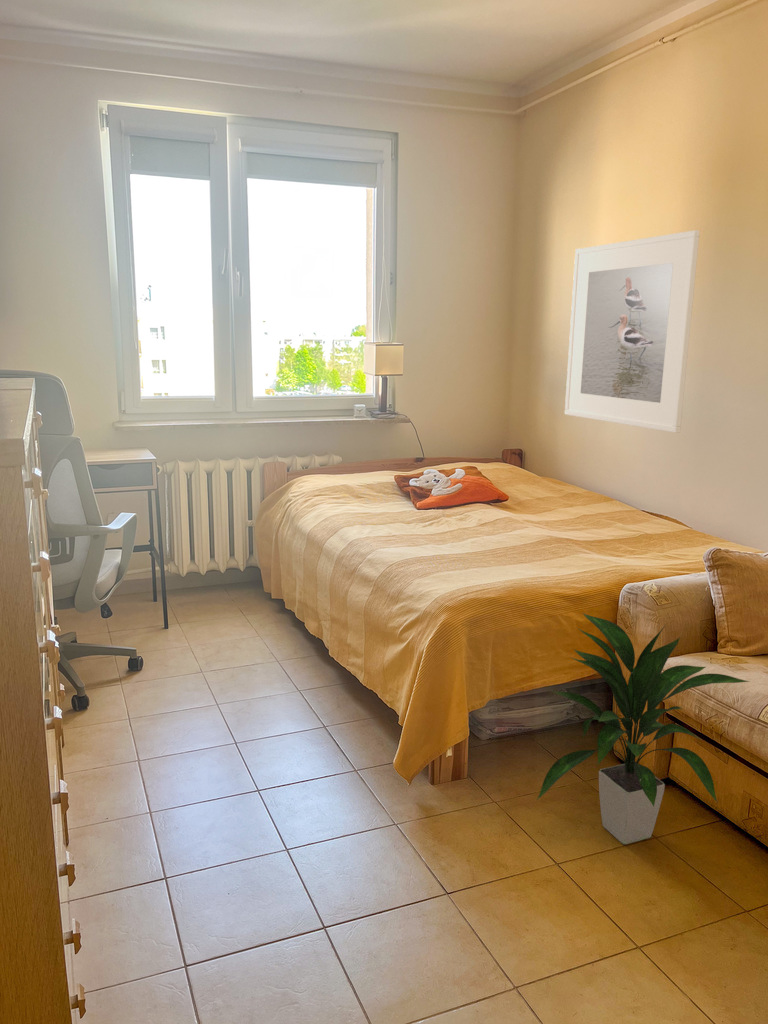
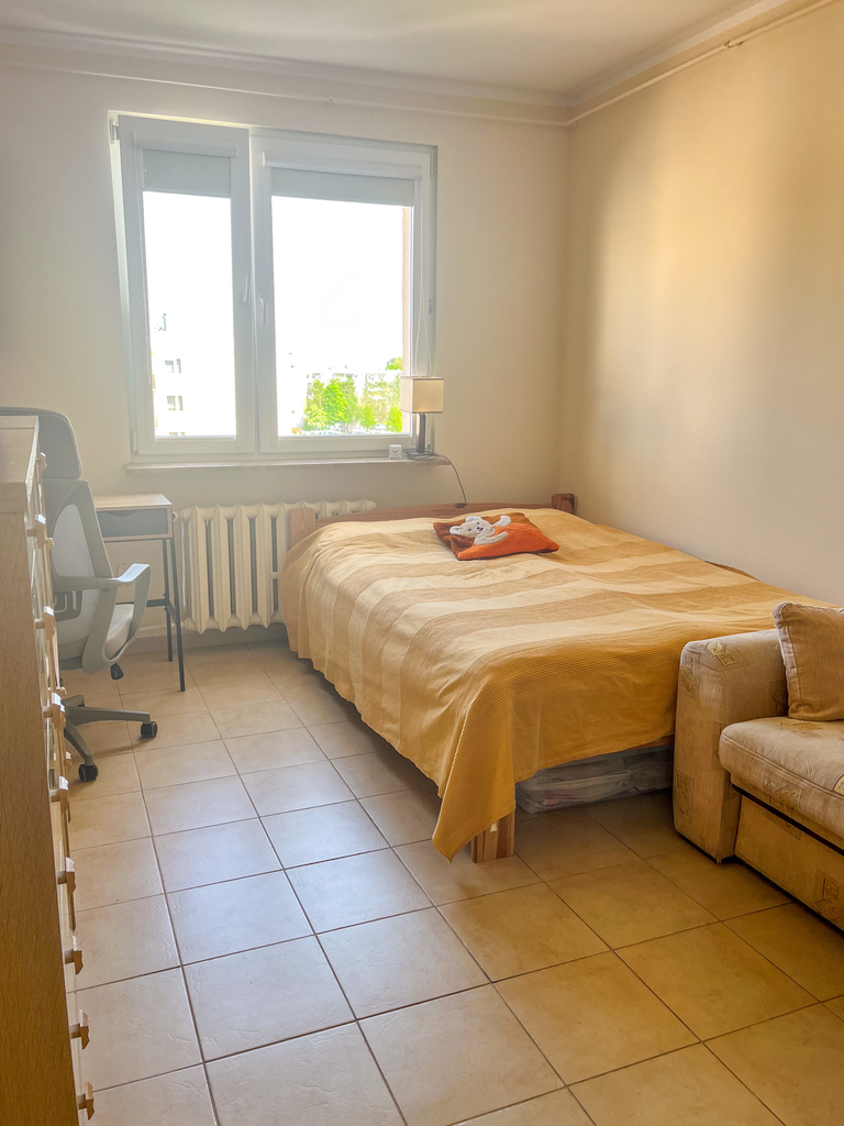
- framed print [564,229,701,434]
- indoor plant [536,612,751,845]
